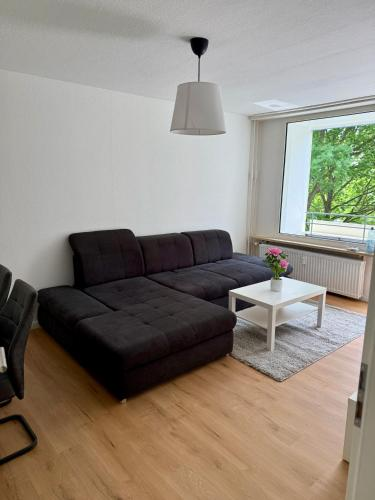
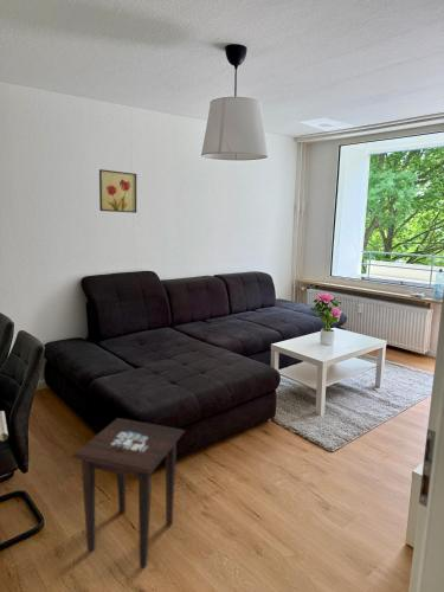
+ side table [70,417,186,570]
+ wall art [98,168,137,214]
